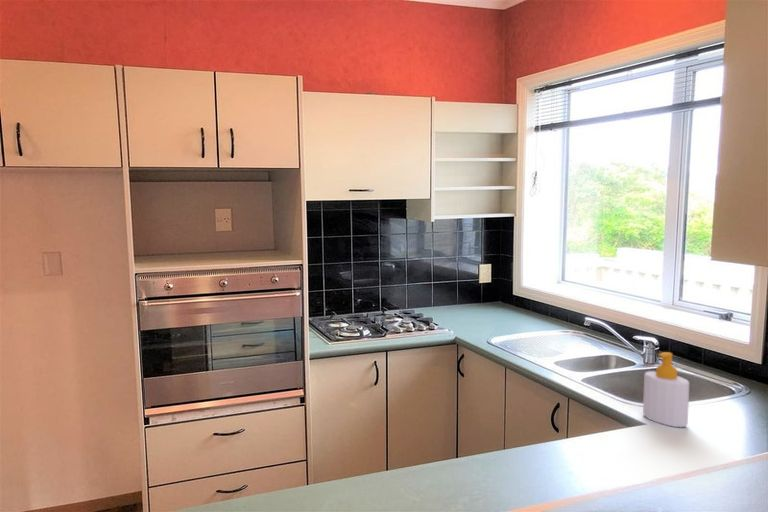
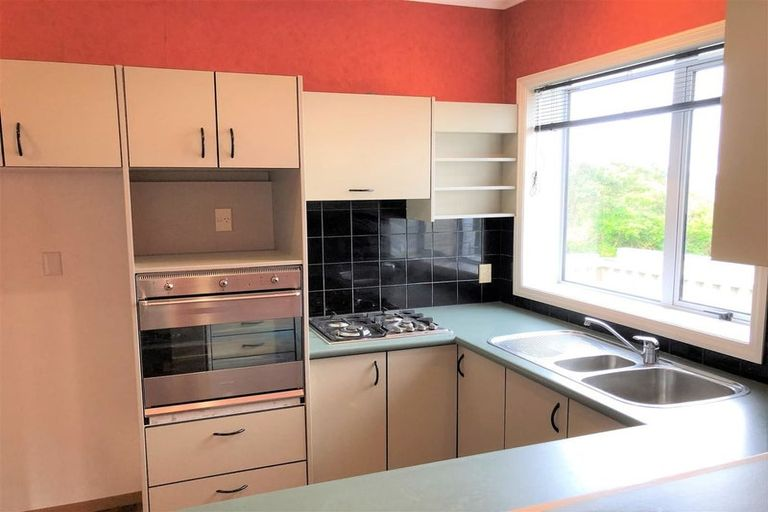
- soap bottle [642,351,690,428]
